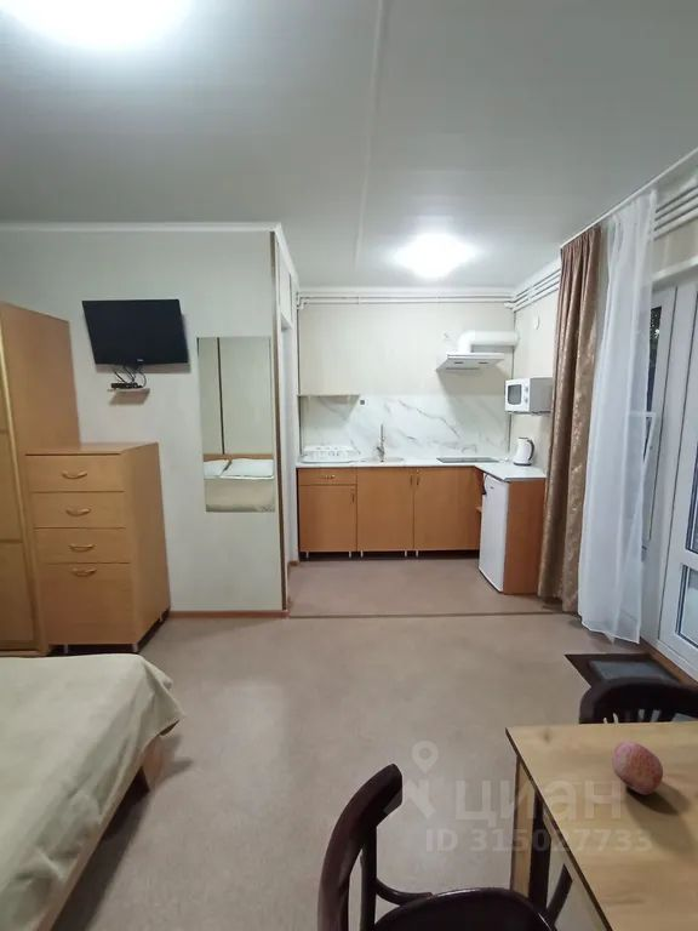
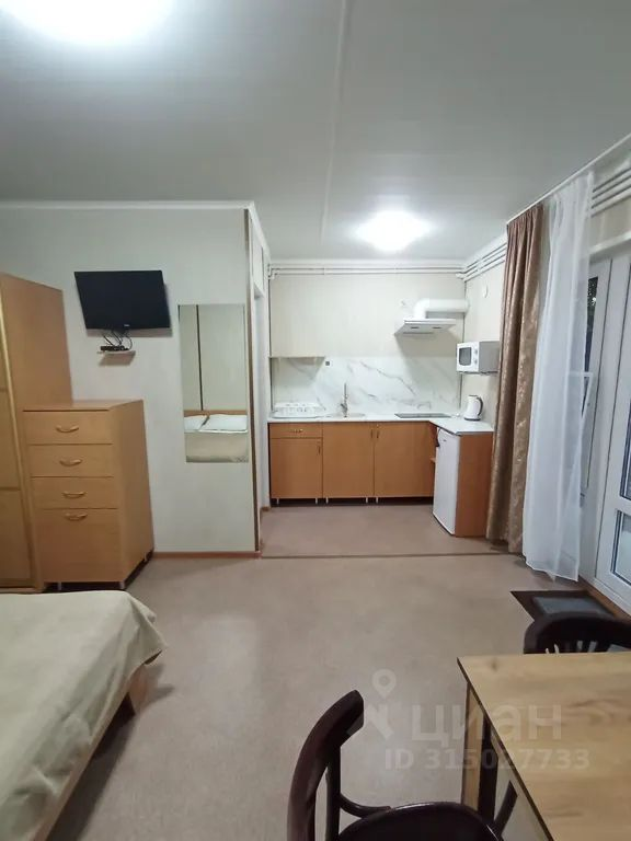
- fruit [611,739,664,796]
